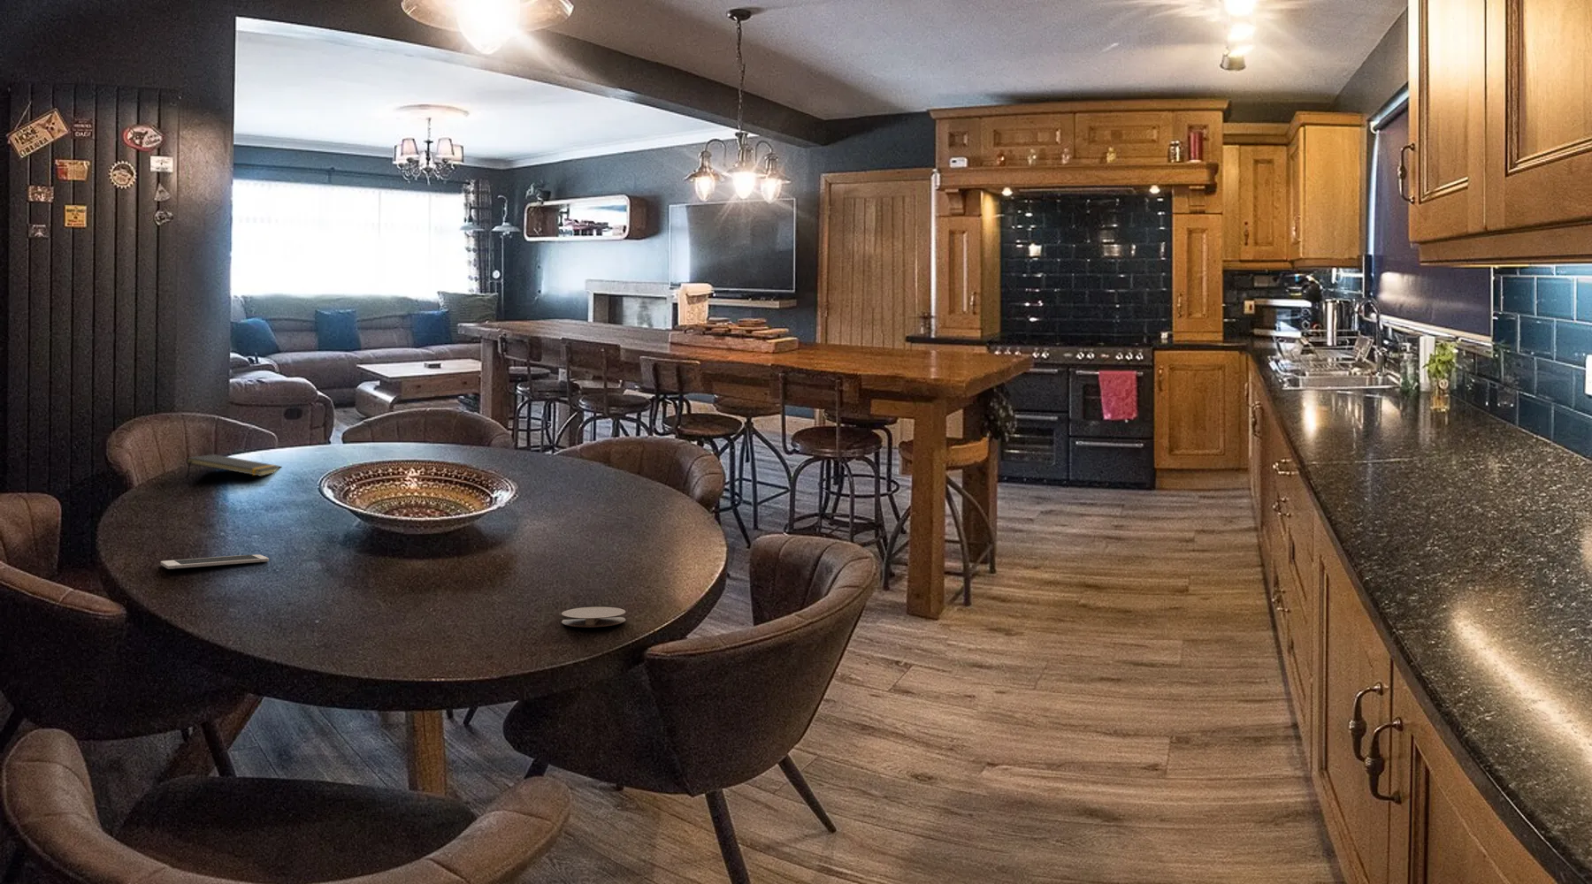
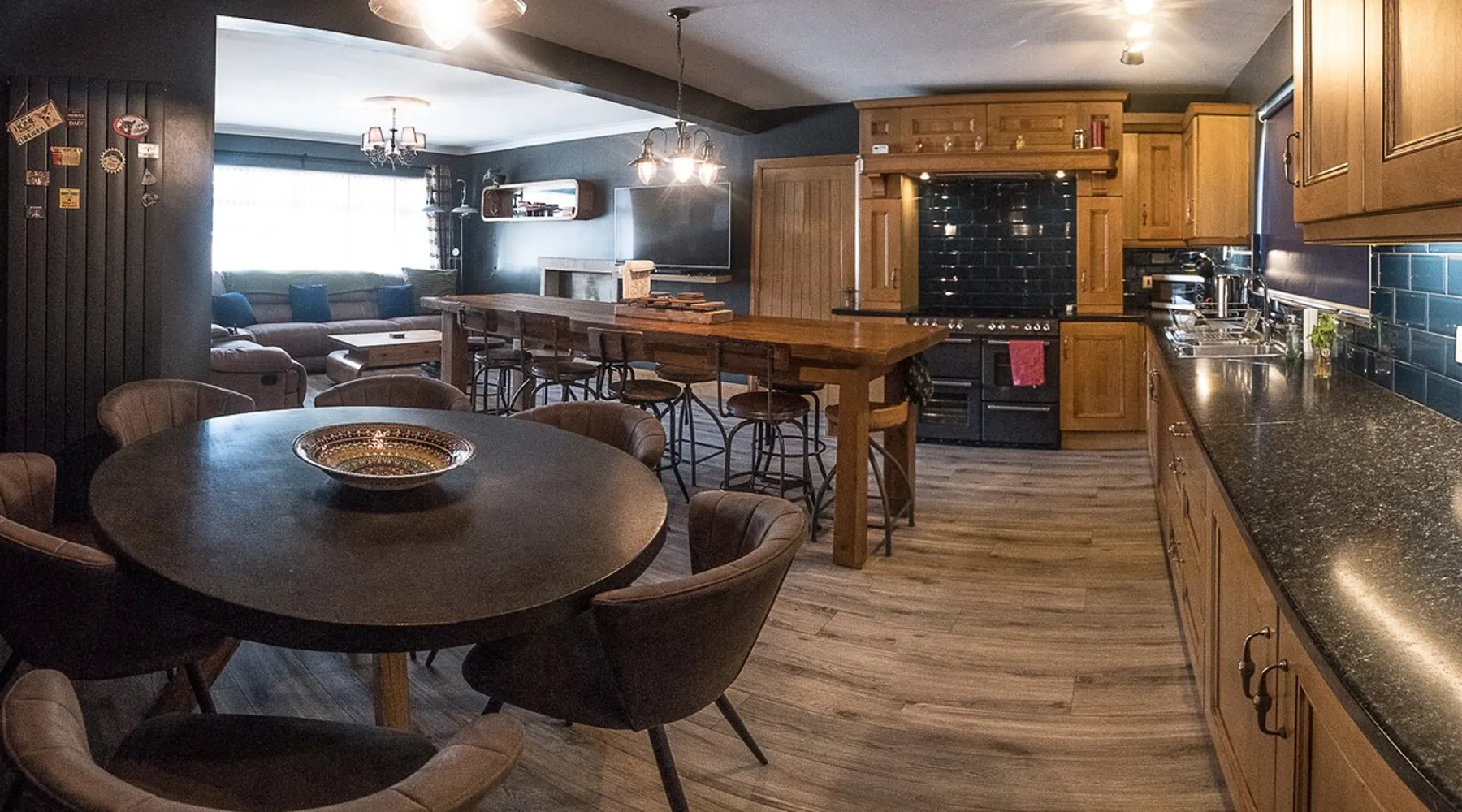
- cell phone [160,554,270,570]
- notepad [185,454,283,478]
- coaster [561,606,626,628]
